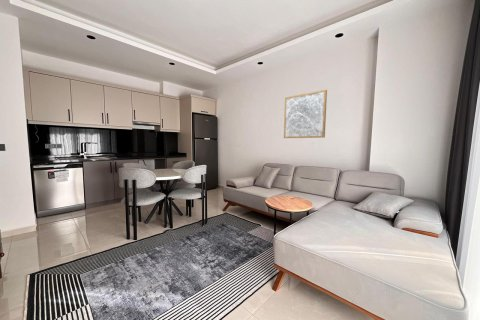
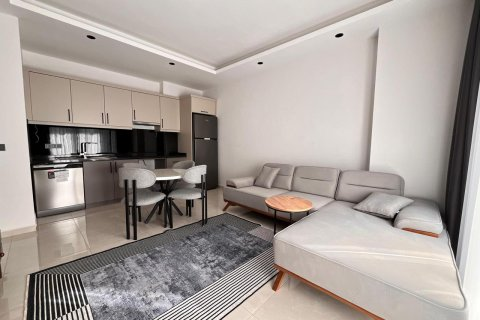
- wall art [283,89,328,139]
